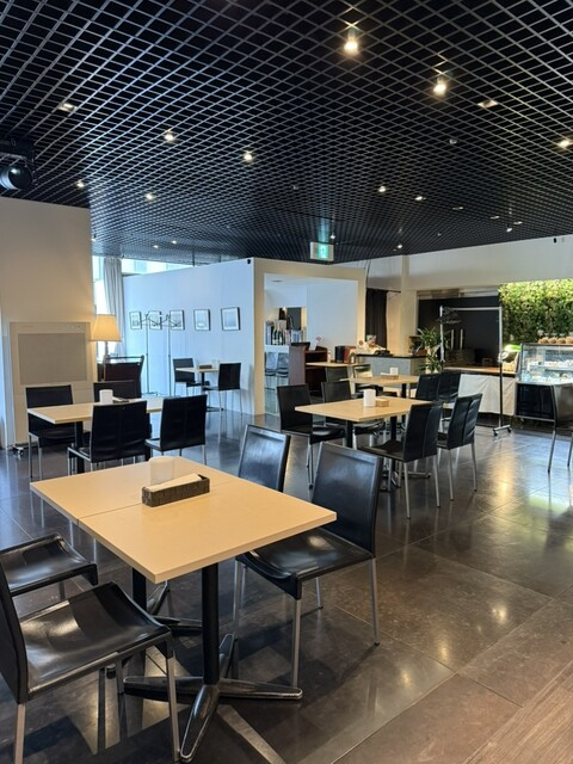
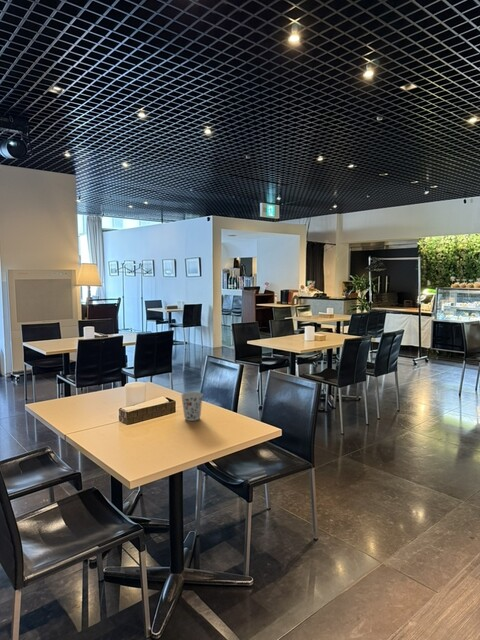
+ cup [180,391,204,422]
